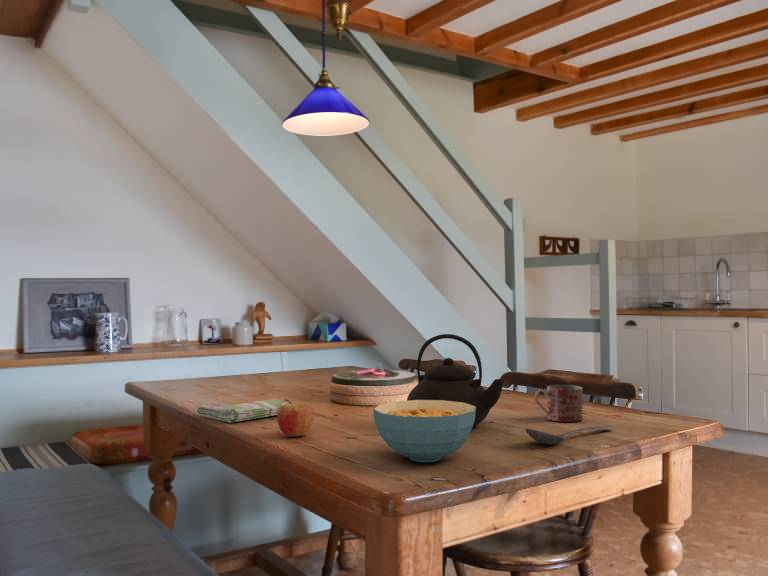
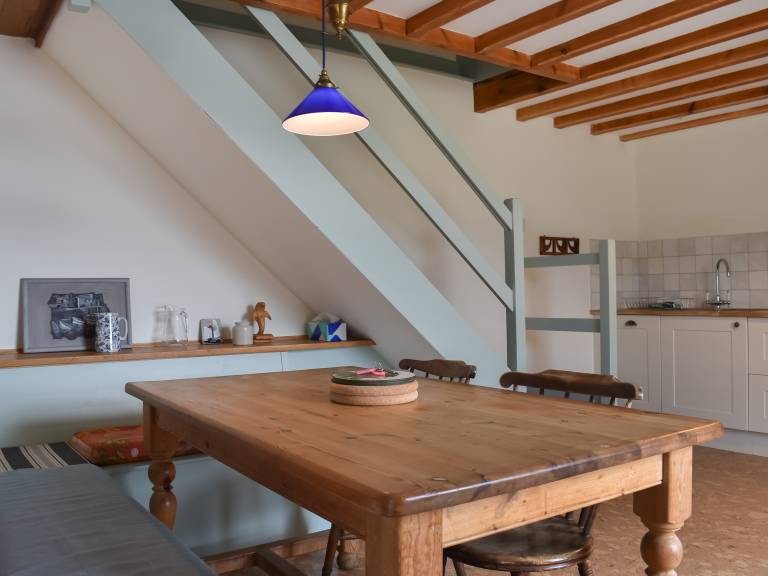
- teapot [406,333,506,430]
- fruit [276,398,315,438]
- stirrer [525,425,614,446]
- cereal bowl [372,400,476,463]
- dish towel [195,398,293,424]
- mug [533,384,584,423]
